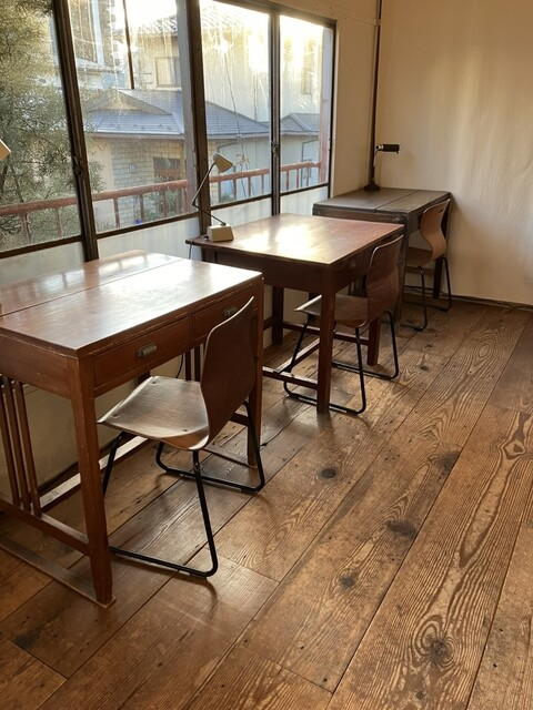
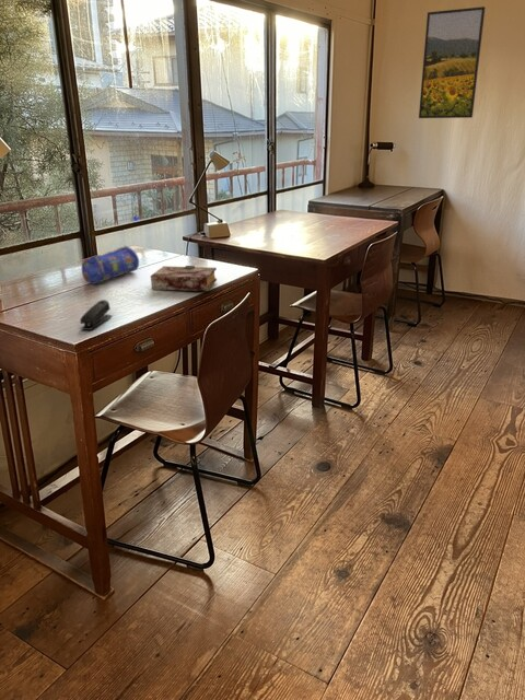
+ stapler [79,299,113,331]
+ pencil case [81,245,140,285]
+ book [150,265,218,292]
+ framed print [418,5,487,119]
